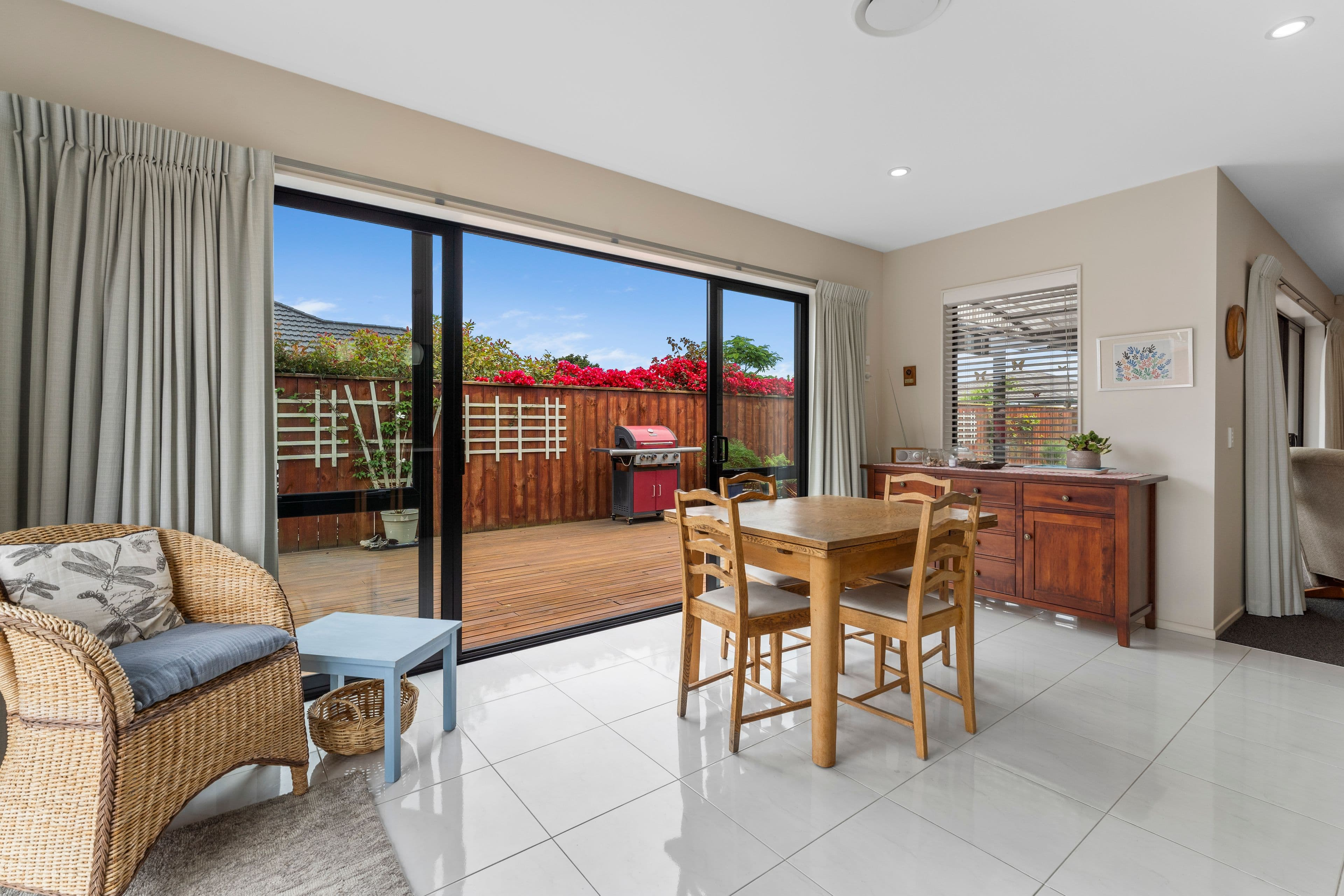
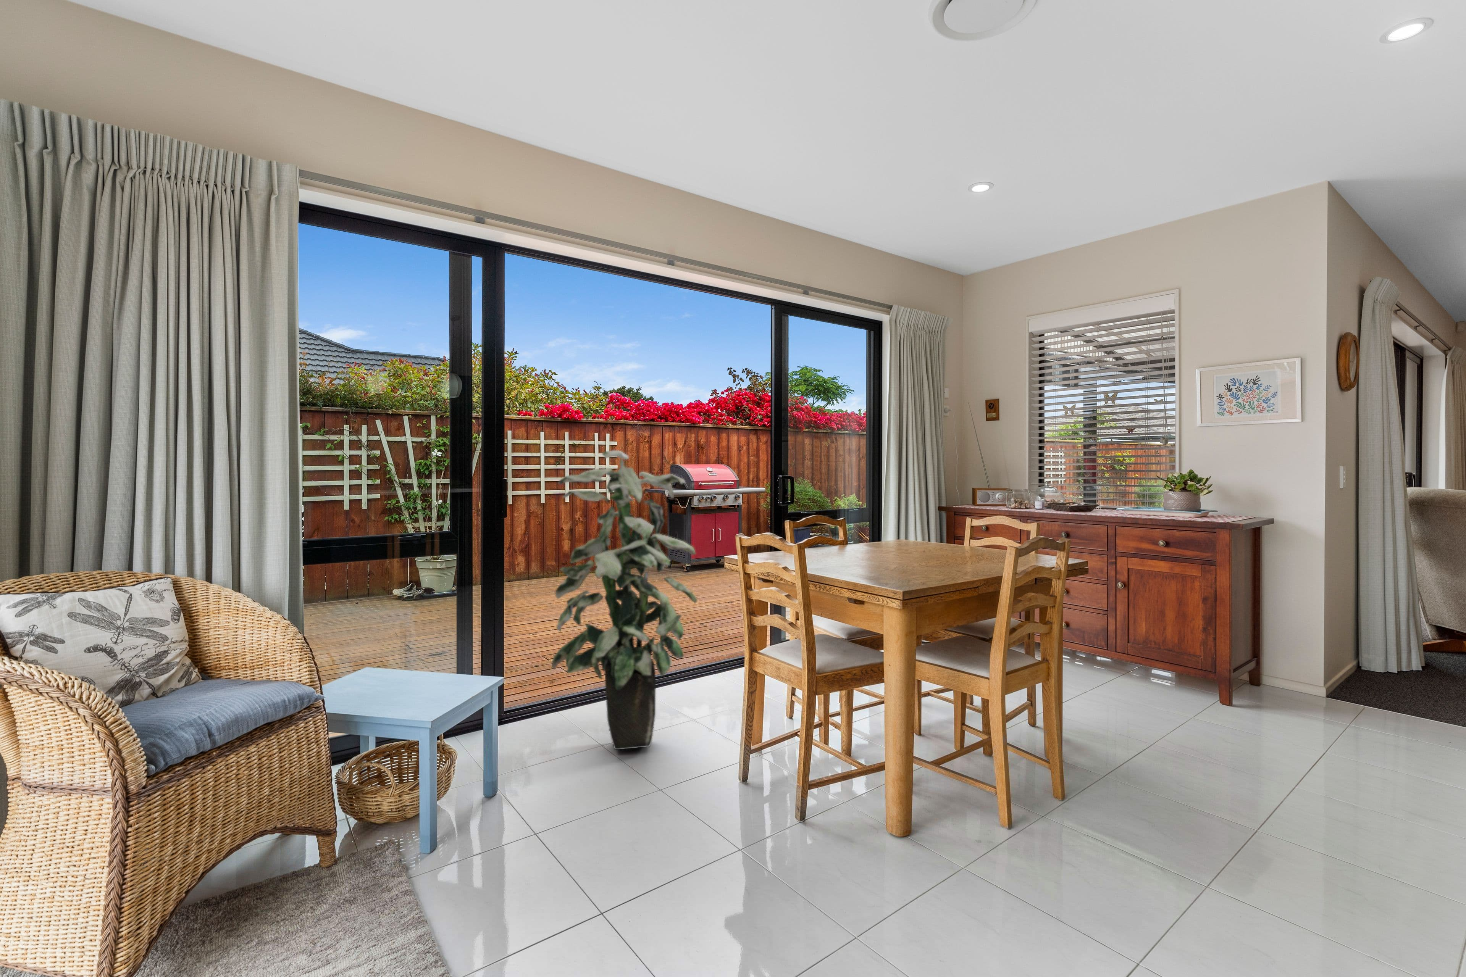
+ indoor plant [551,450,698,750]
